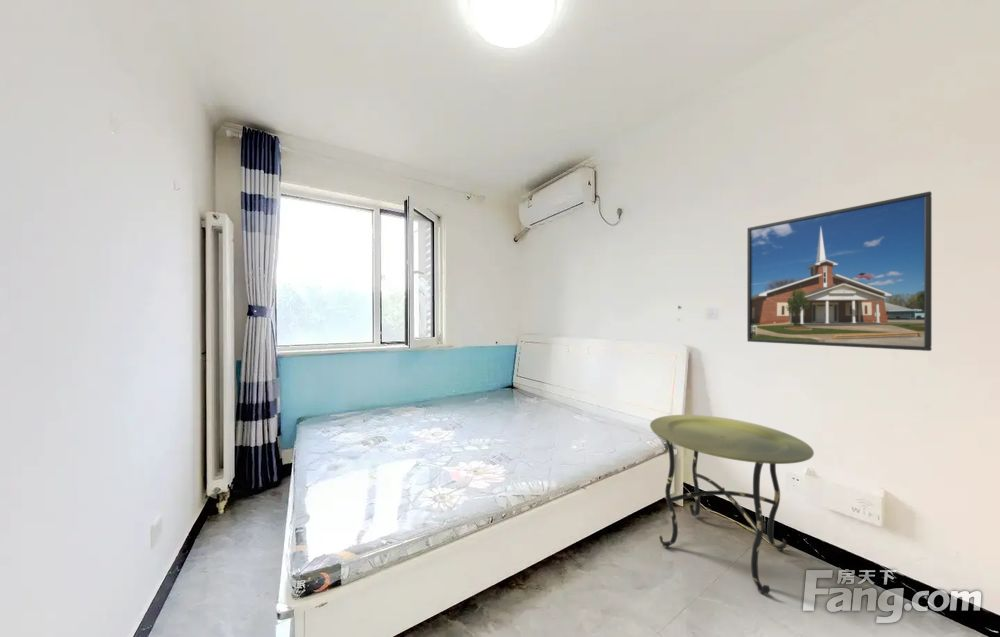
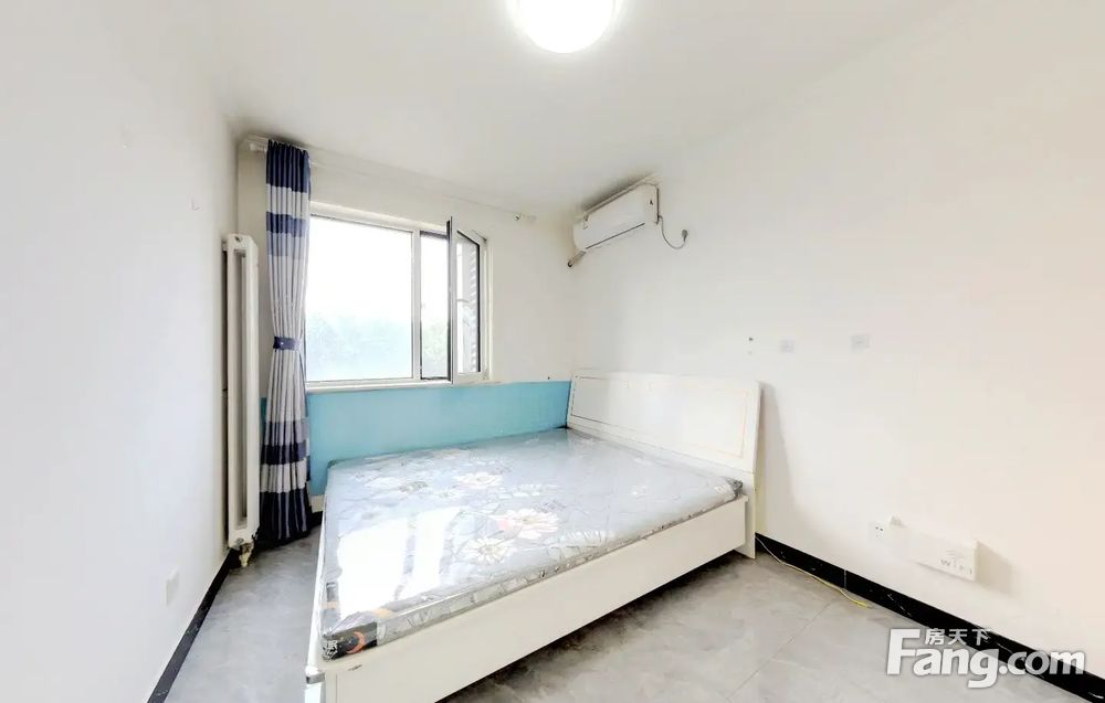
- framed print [746,190,933,352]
- side table [649,414,815,596]
